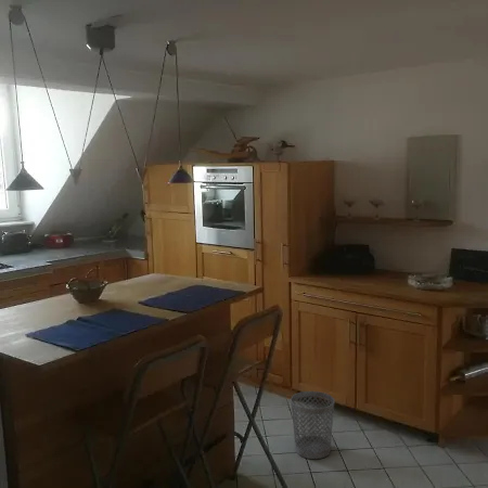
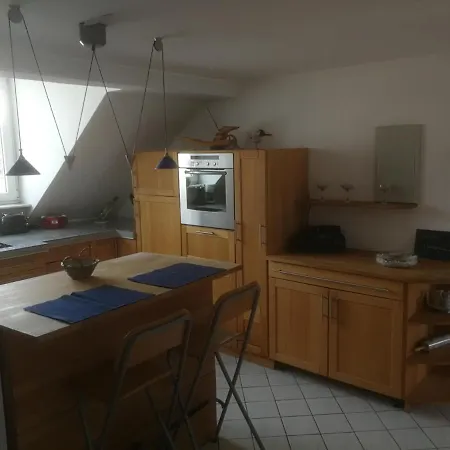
- wastebasket [290,390,336,460]
